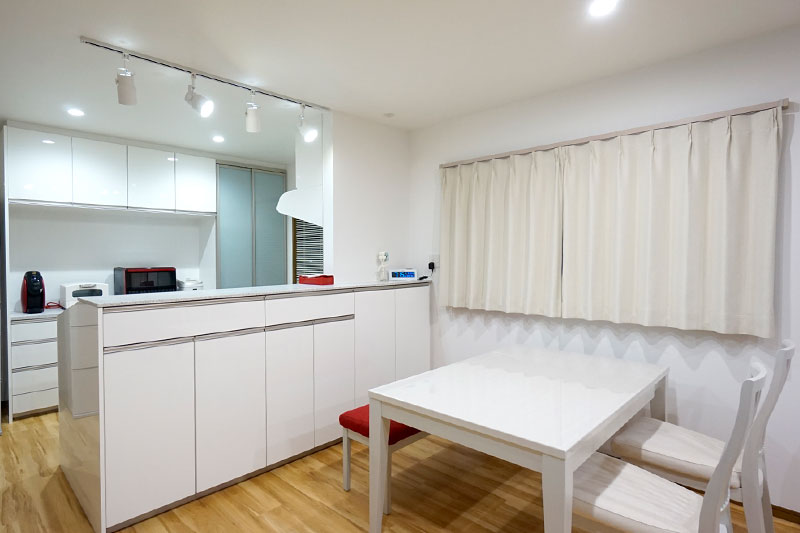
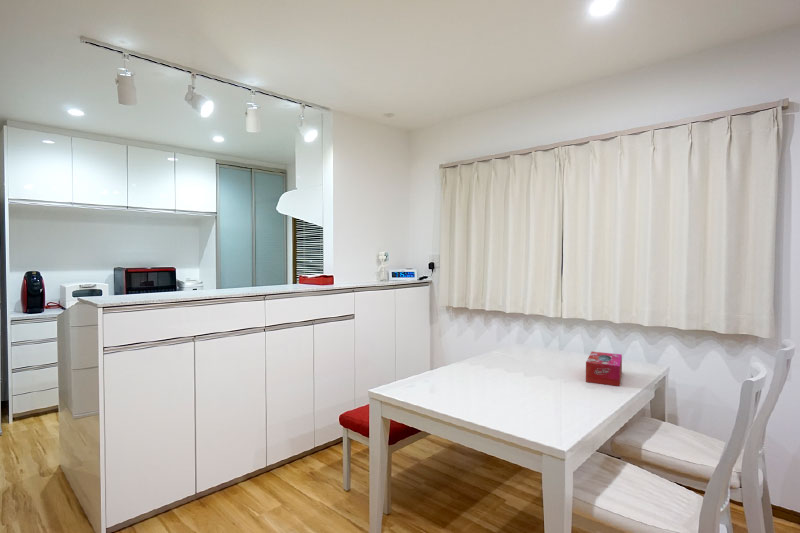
+ tissue box [585,351,623,387]
